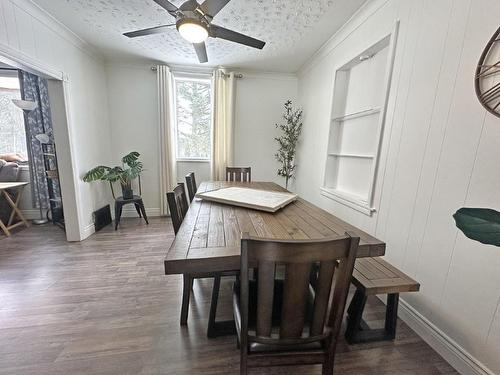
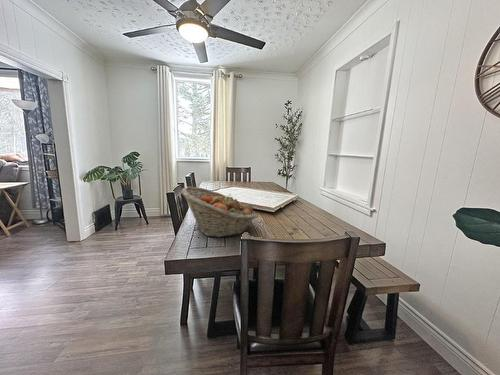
+ fruit basket [180,186,258,238]
